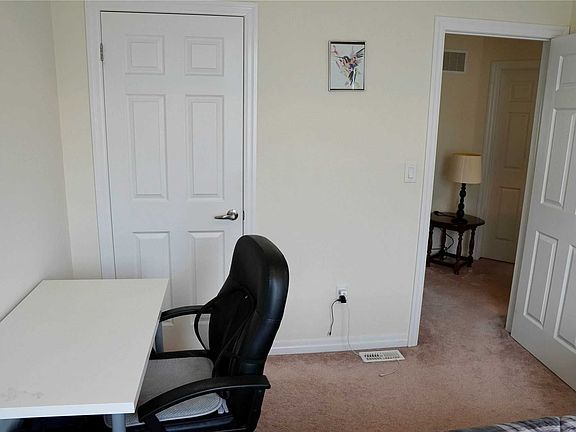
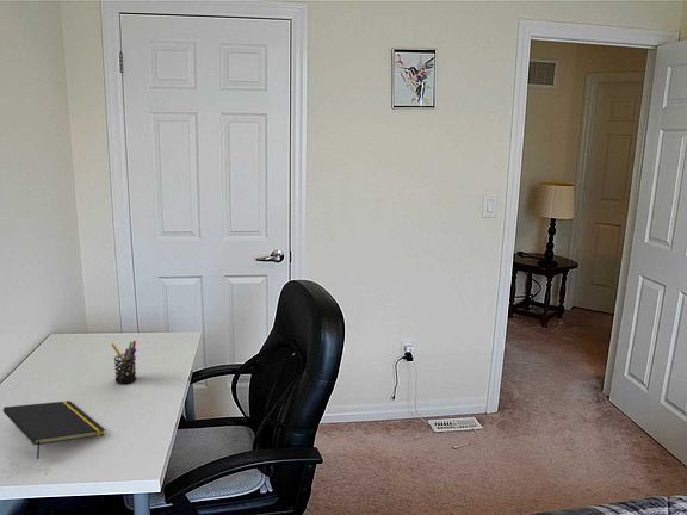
+ pen holder [111,340,137,385]
+ notepad [2,399,106,460]
